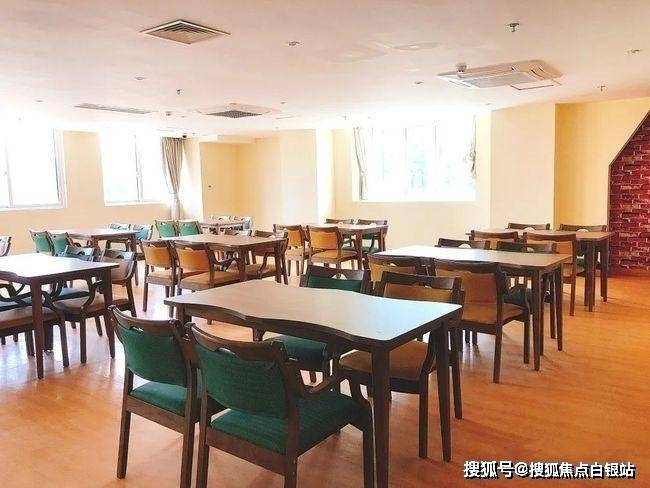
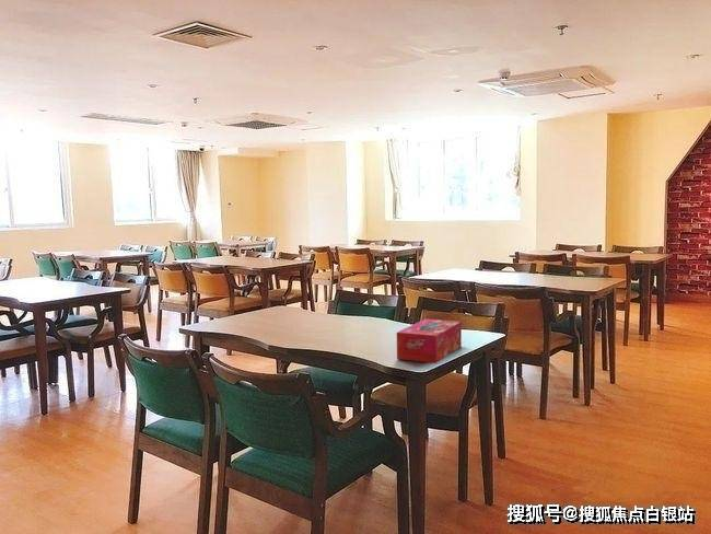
+ tissue box [396,317,463,364]
